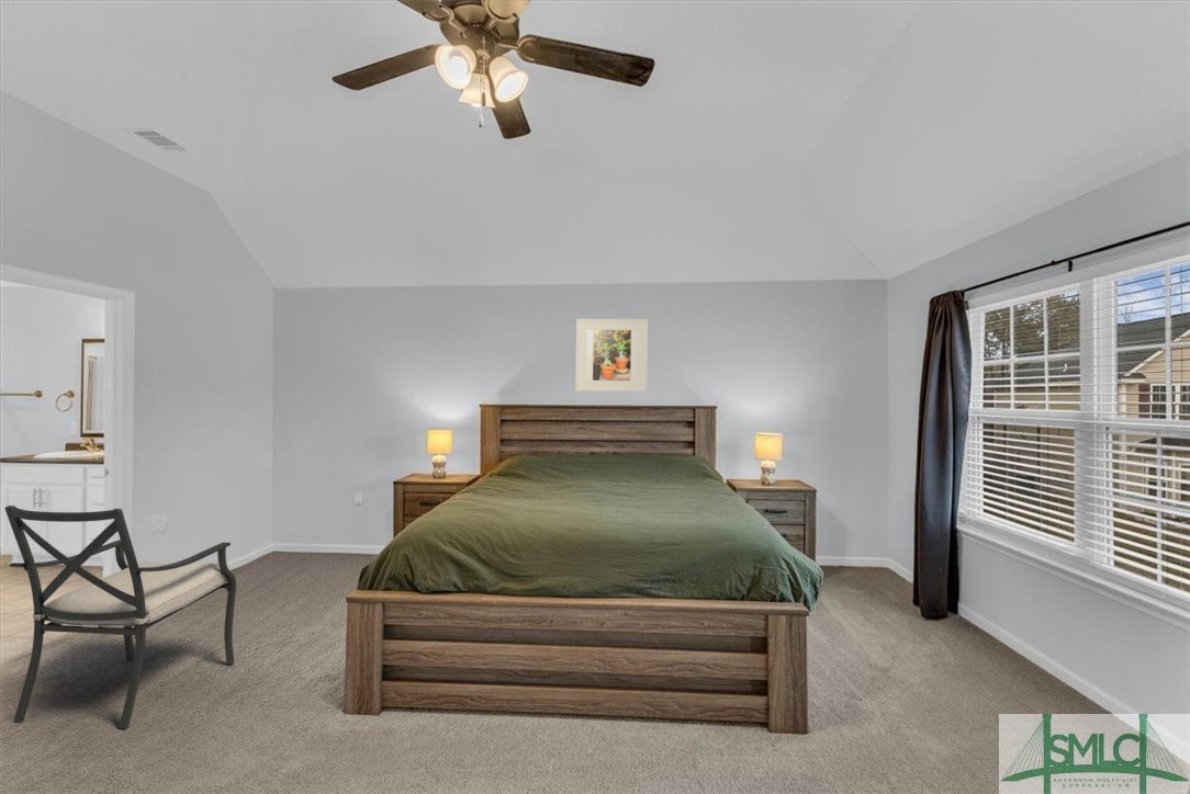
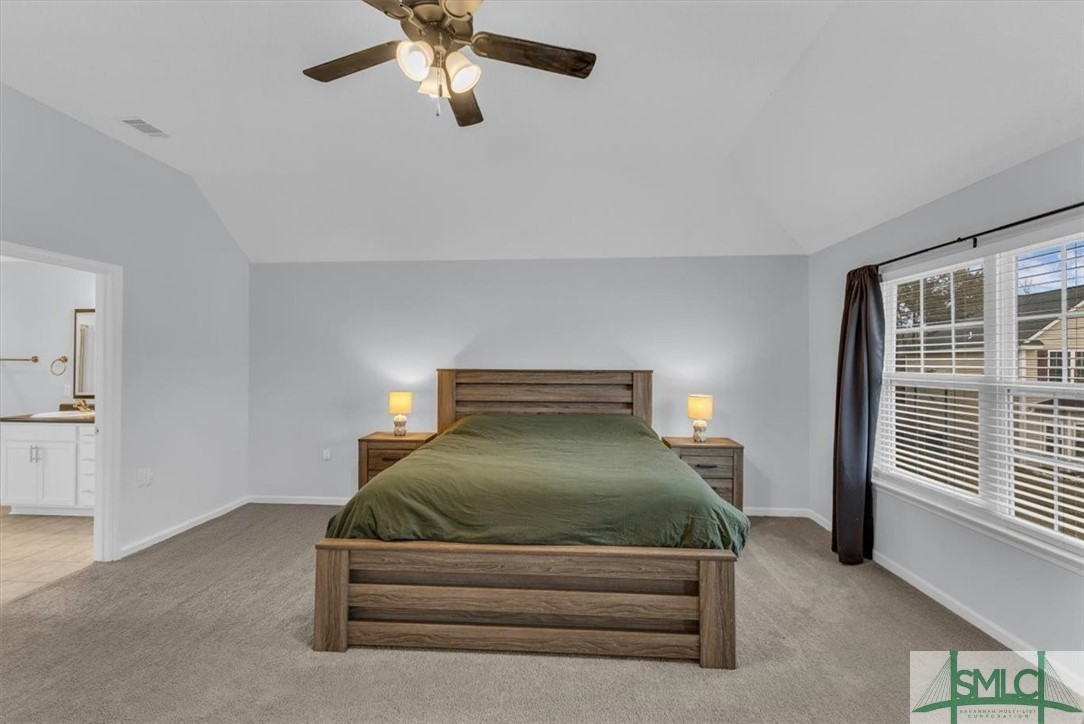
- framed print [574,318,650,393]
- chair [3,504,237,730]
